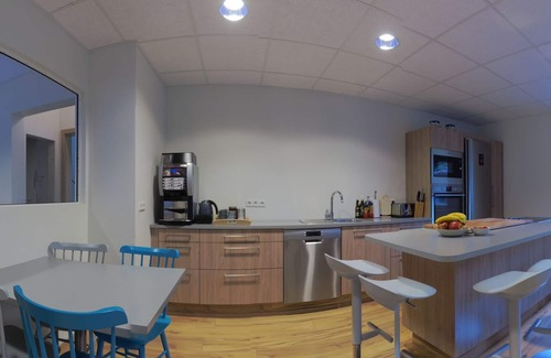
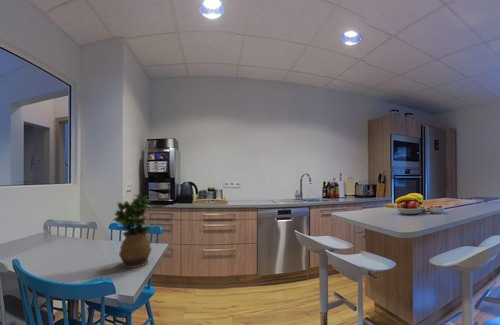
+ potted plant [112,192,154,269]
